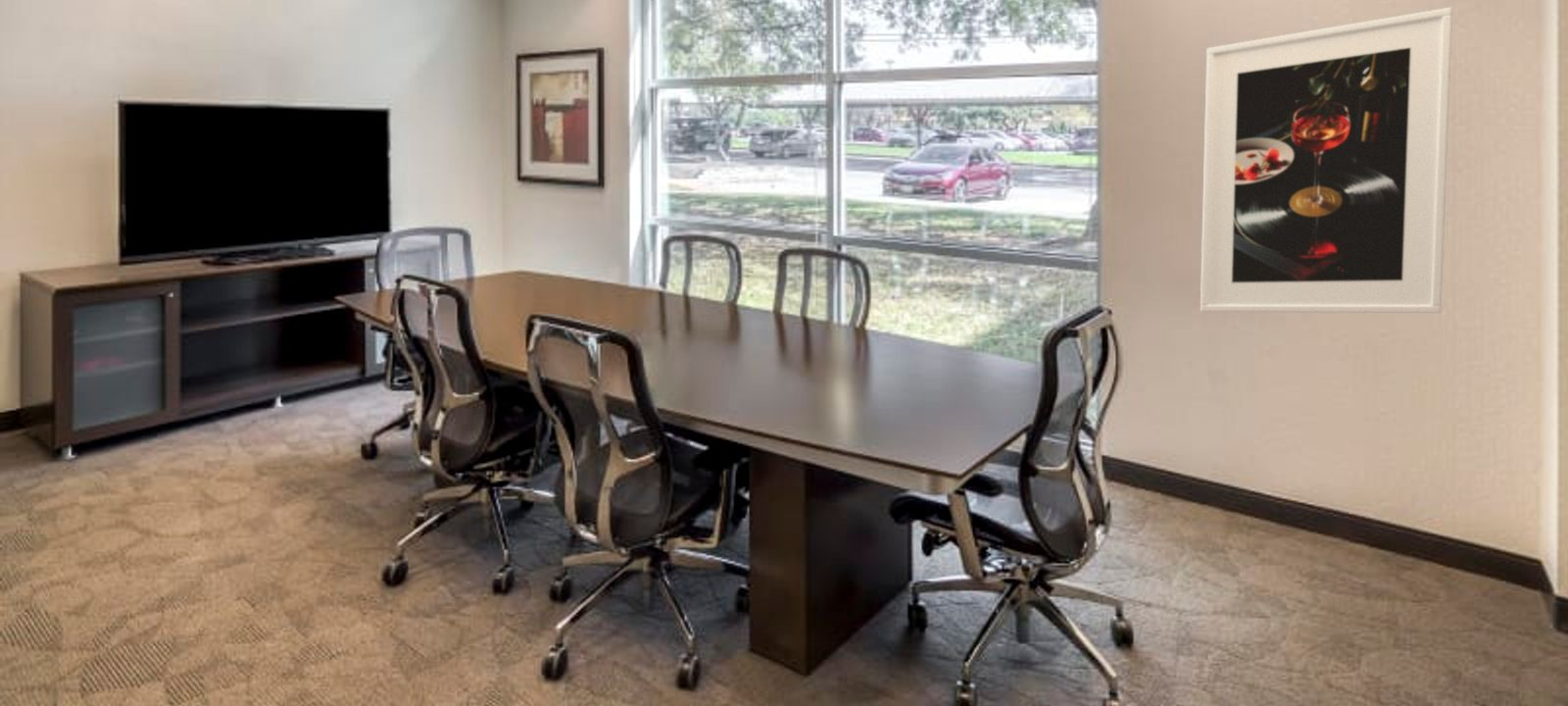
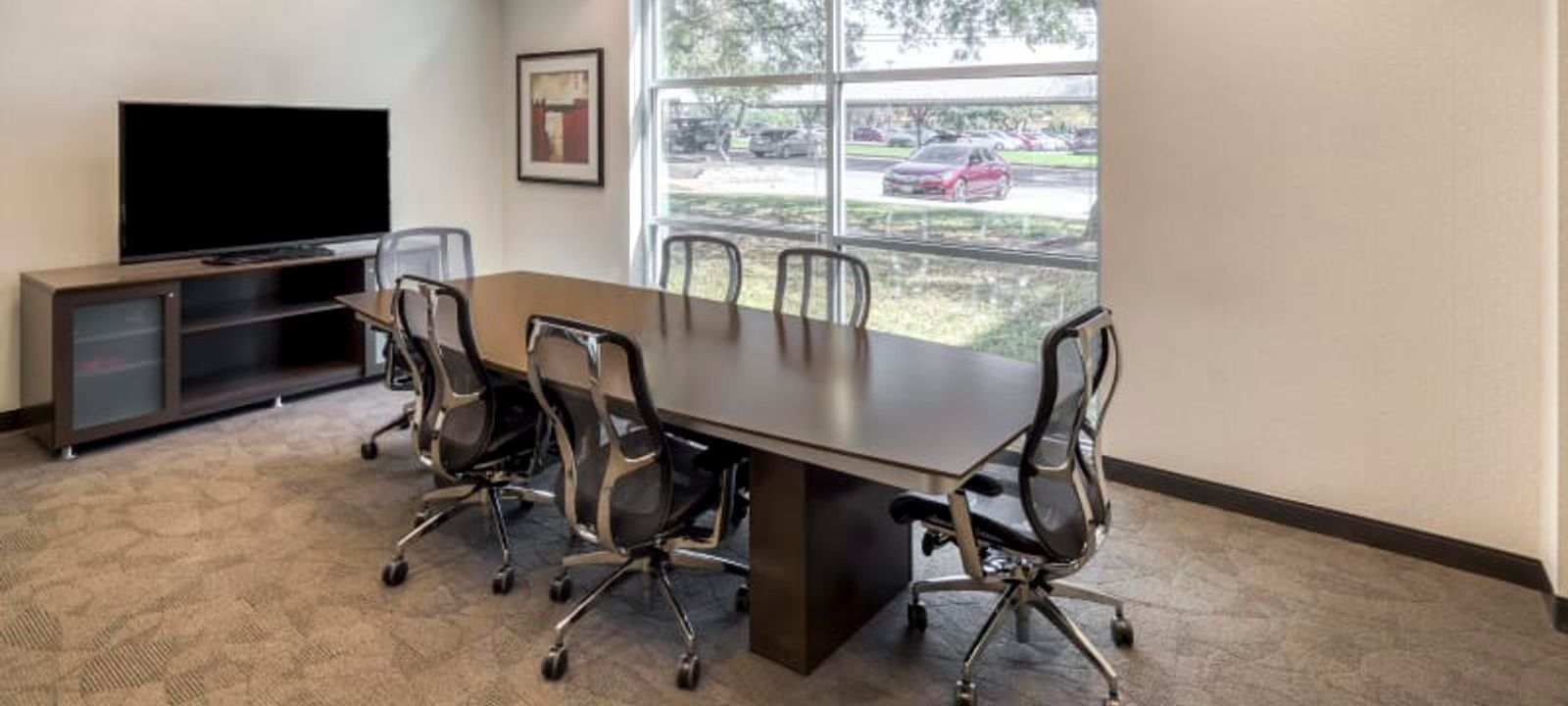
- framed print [1200,7,1453,314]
